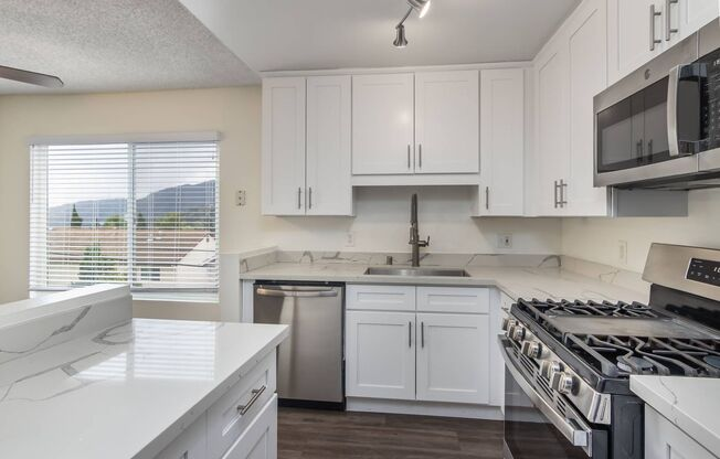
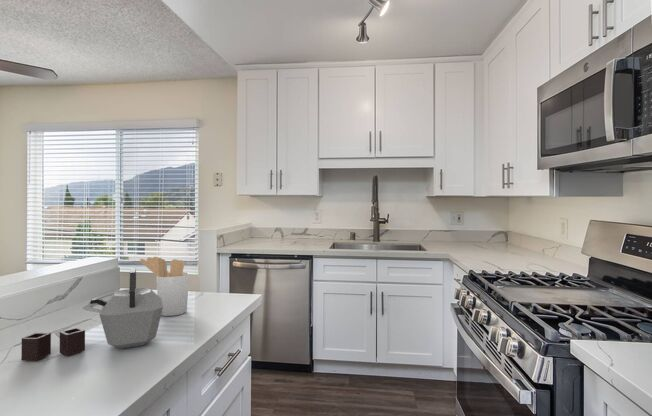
+ kettle [20,266,163,362]
+ utensil holder [139,256,190,317]
